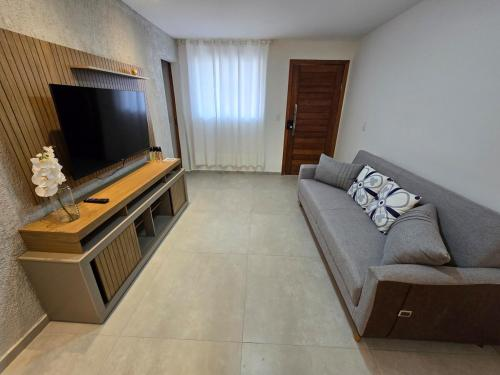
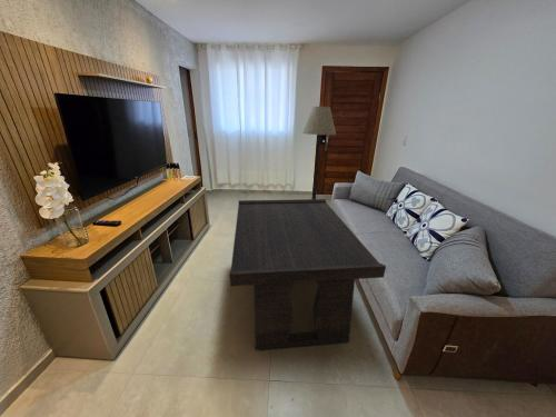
+ coffee table [229,198,387,351]
+ floor lamp [301,106,337,199]
